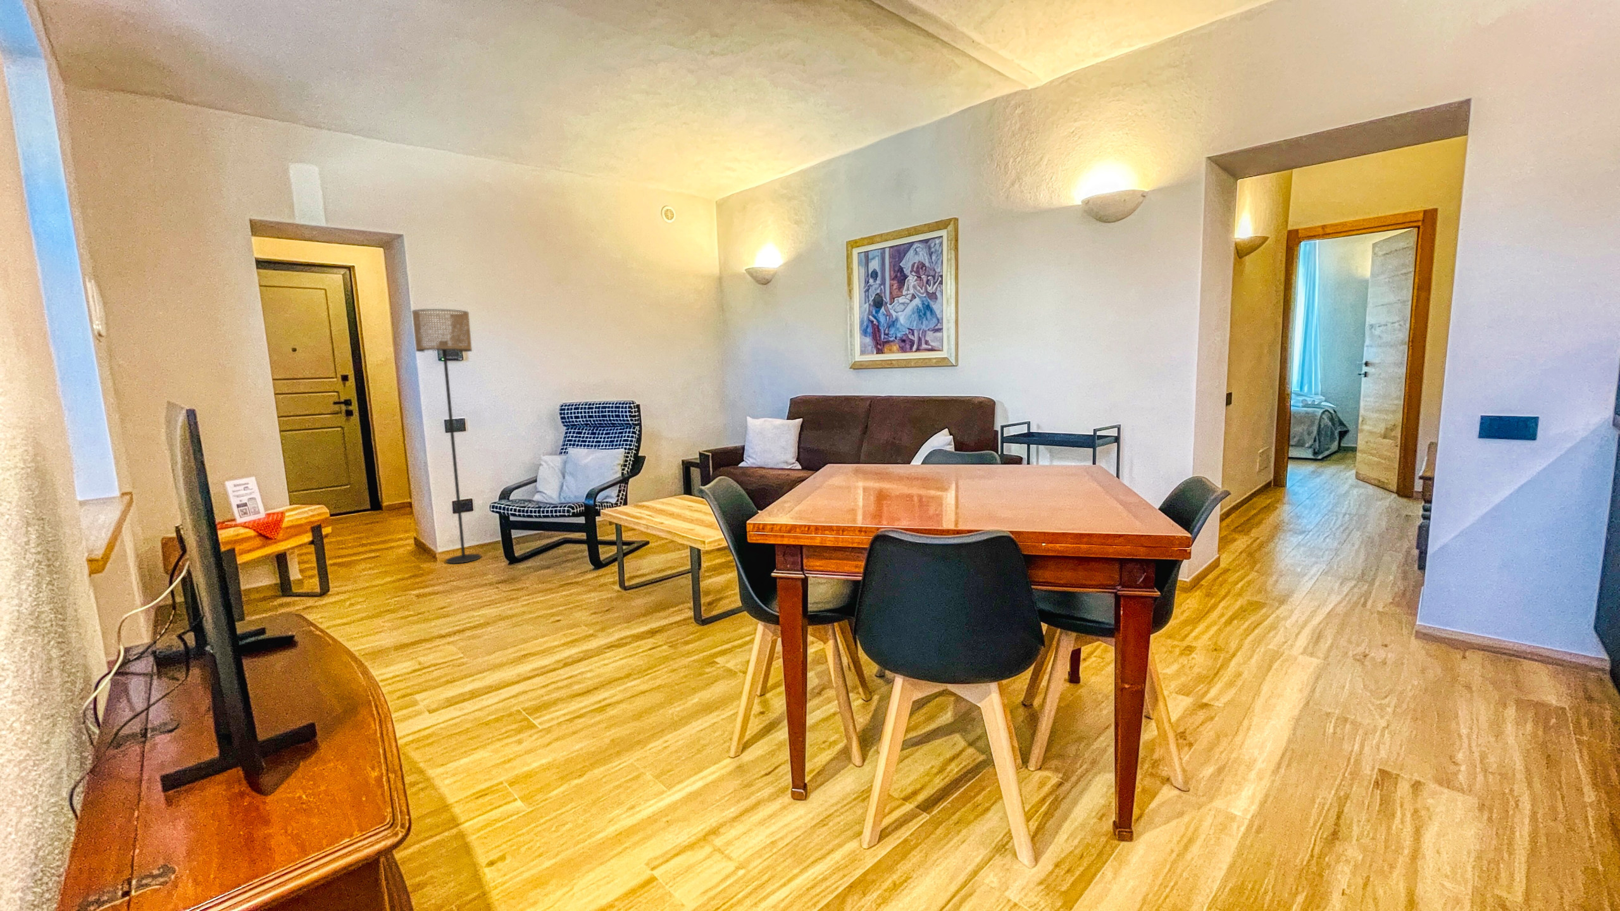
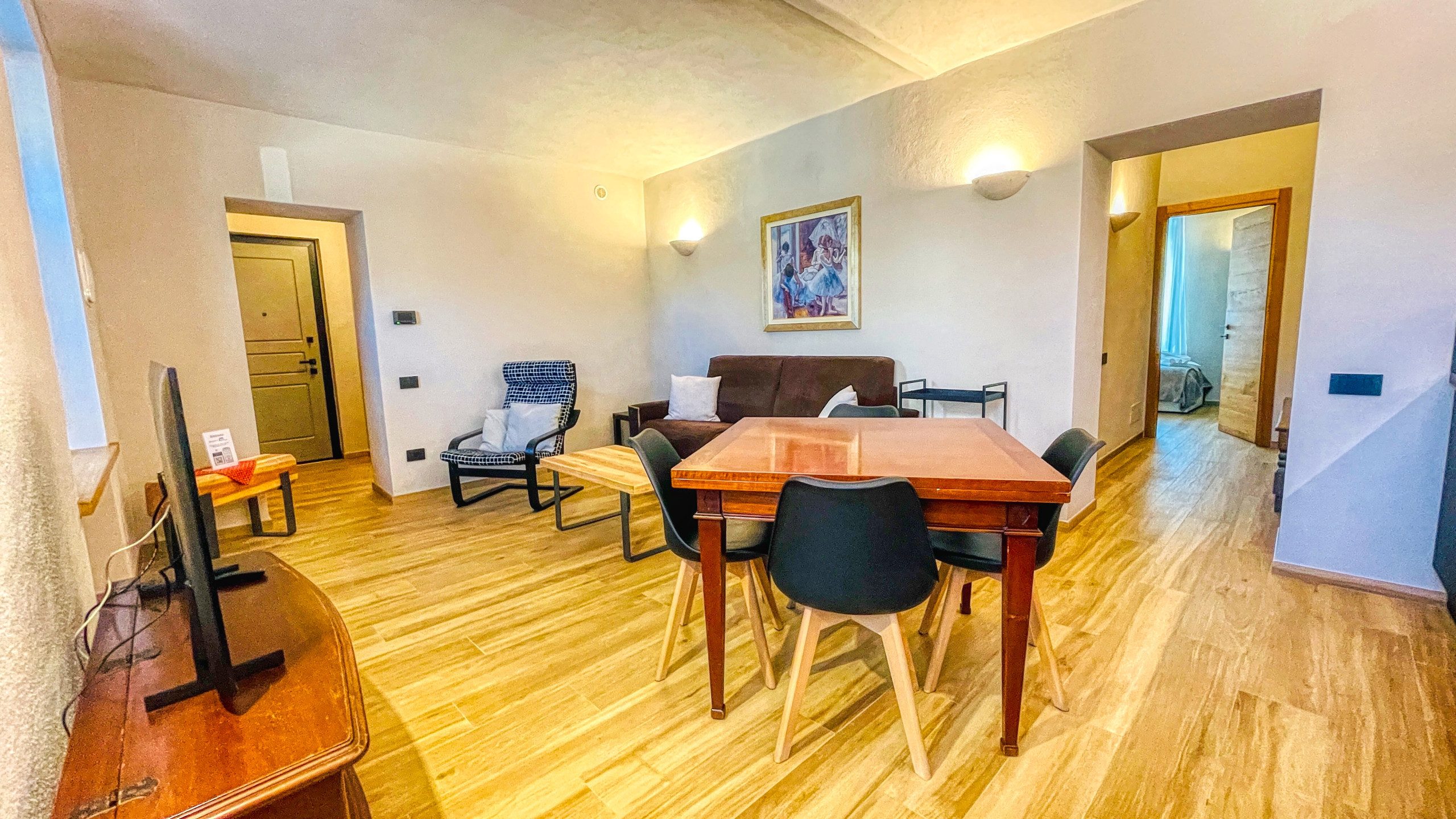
- floor lamp [412,308,482,564]
